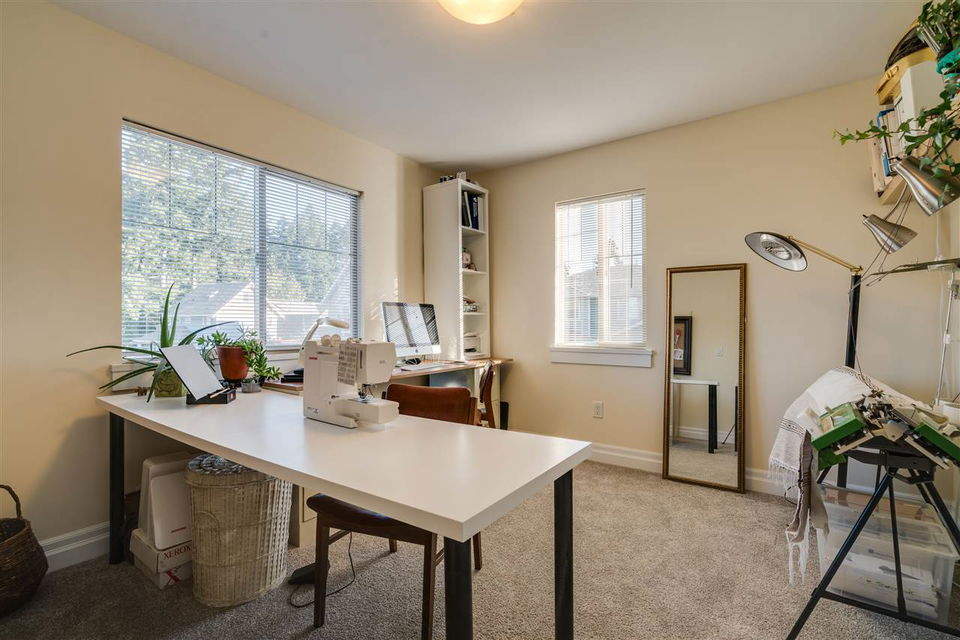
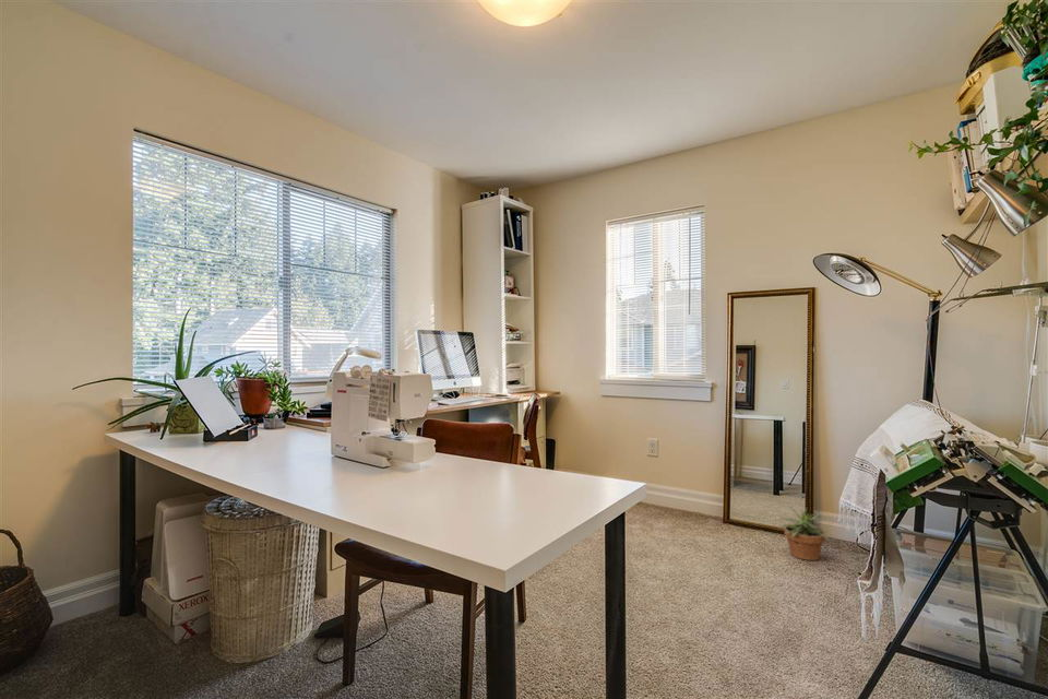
+ potted plant [778,505,833,561]
